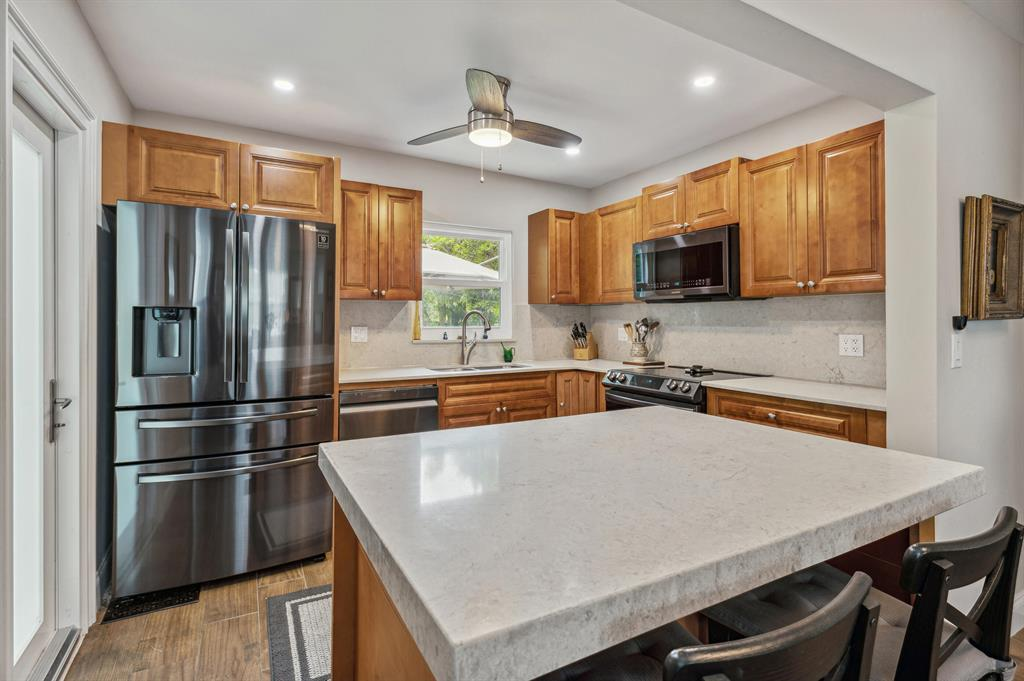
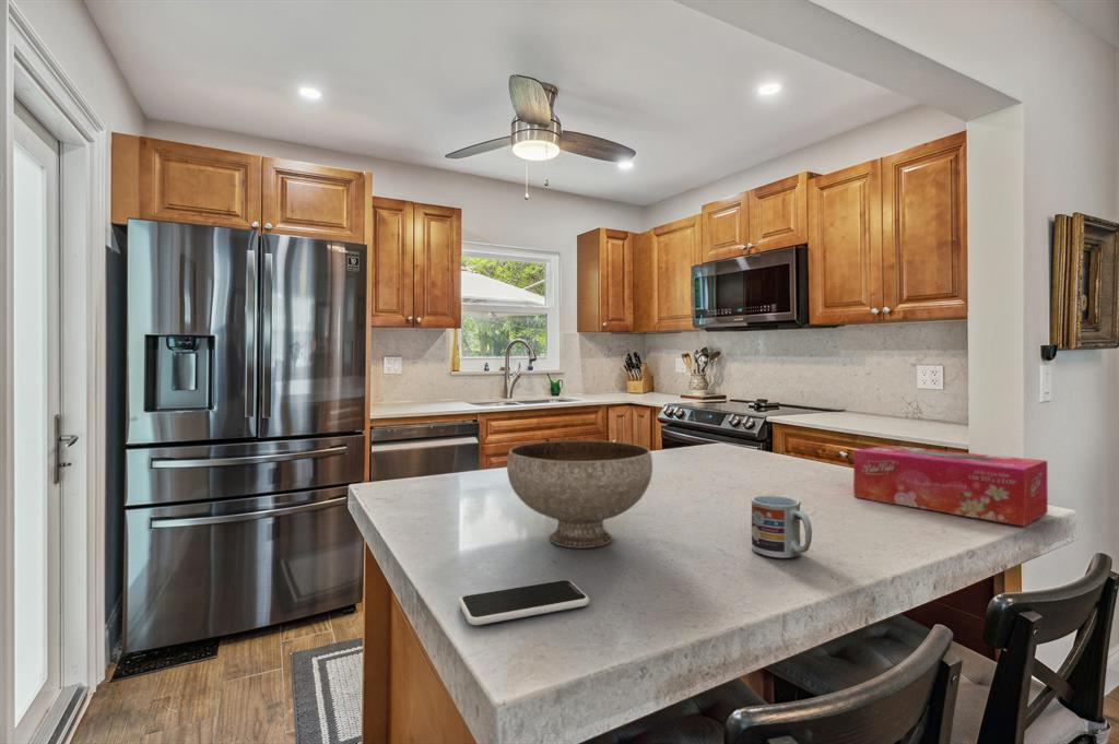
+ cup [750,495,813,559]
+ bowl [506,439,653,548]
+ smartphone [458,579,590,626]
+ tissue box [852,444,1049,528]
